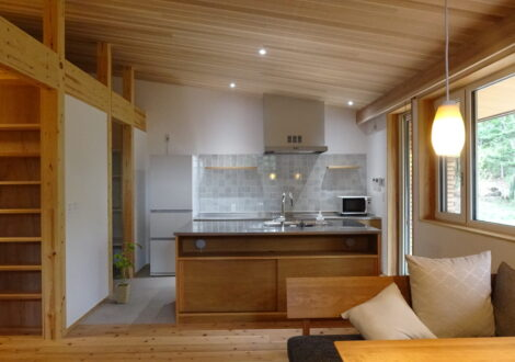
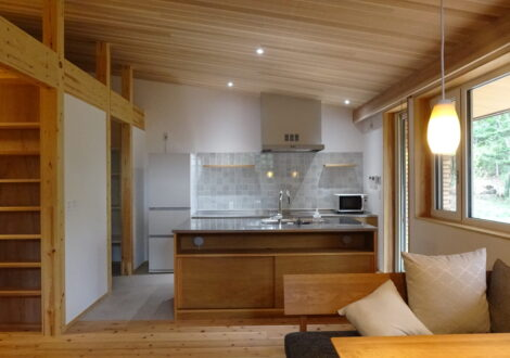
- house plant [112,241,144,305]
